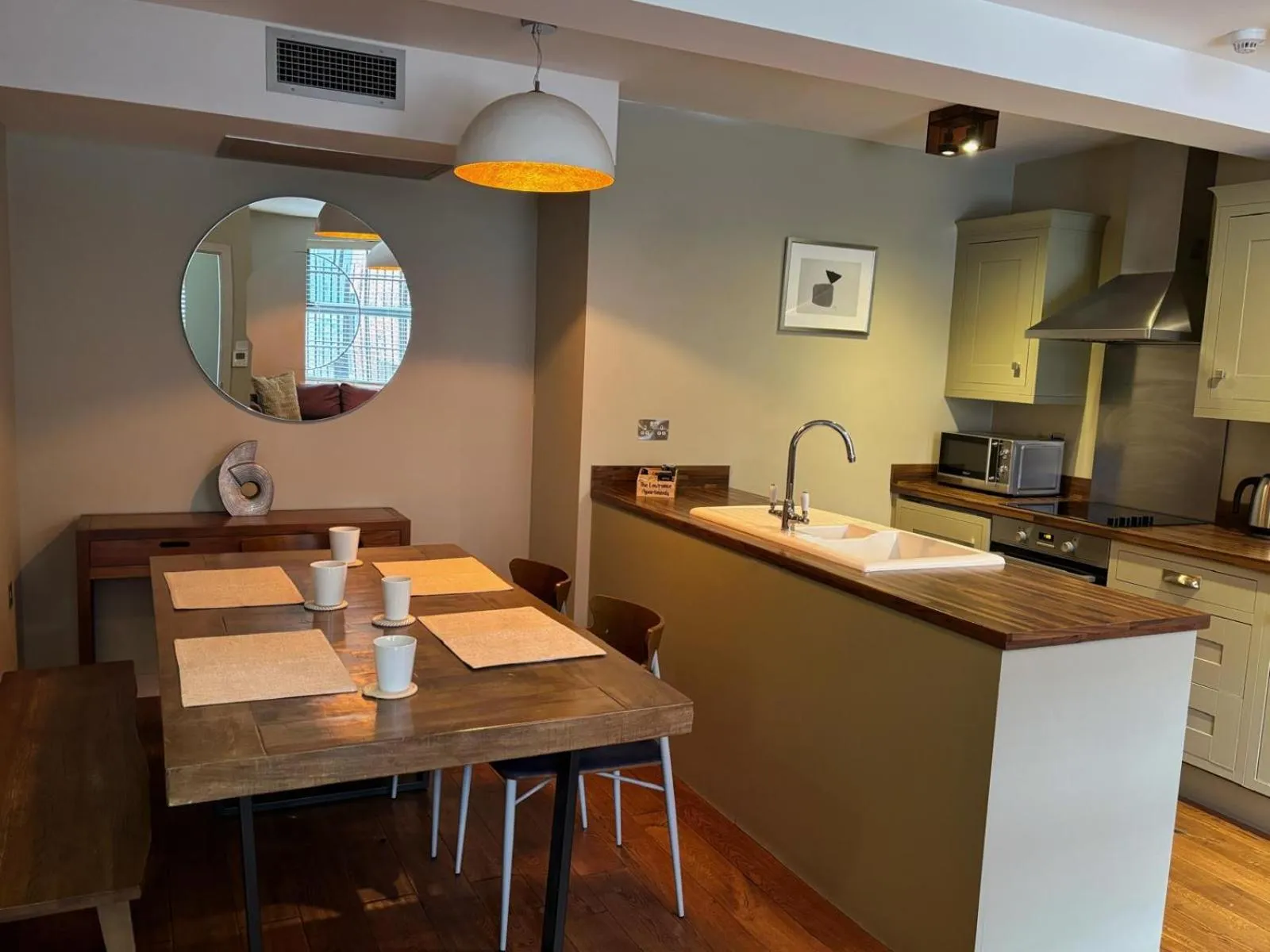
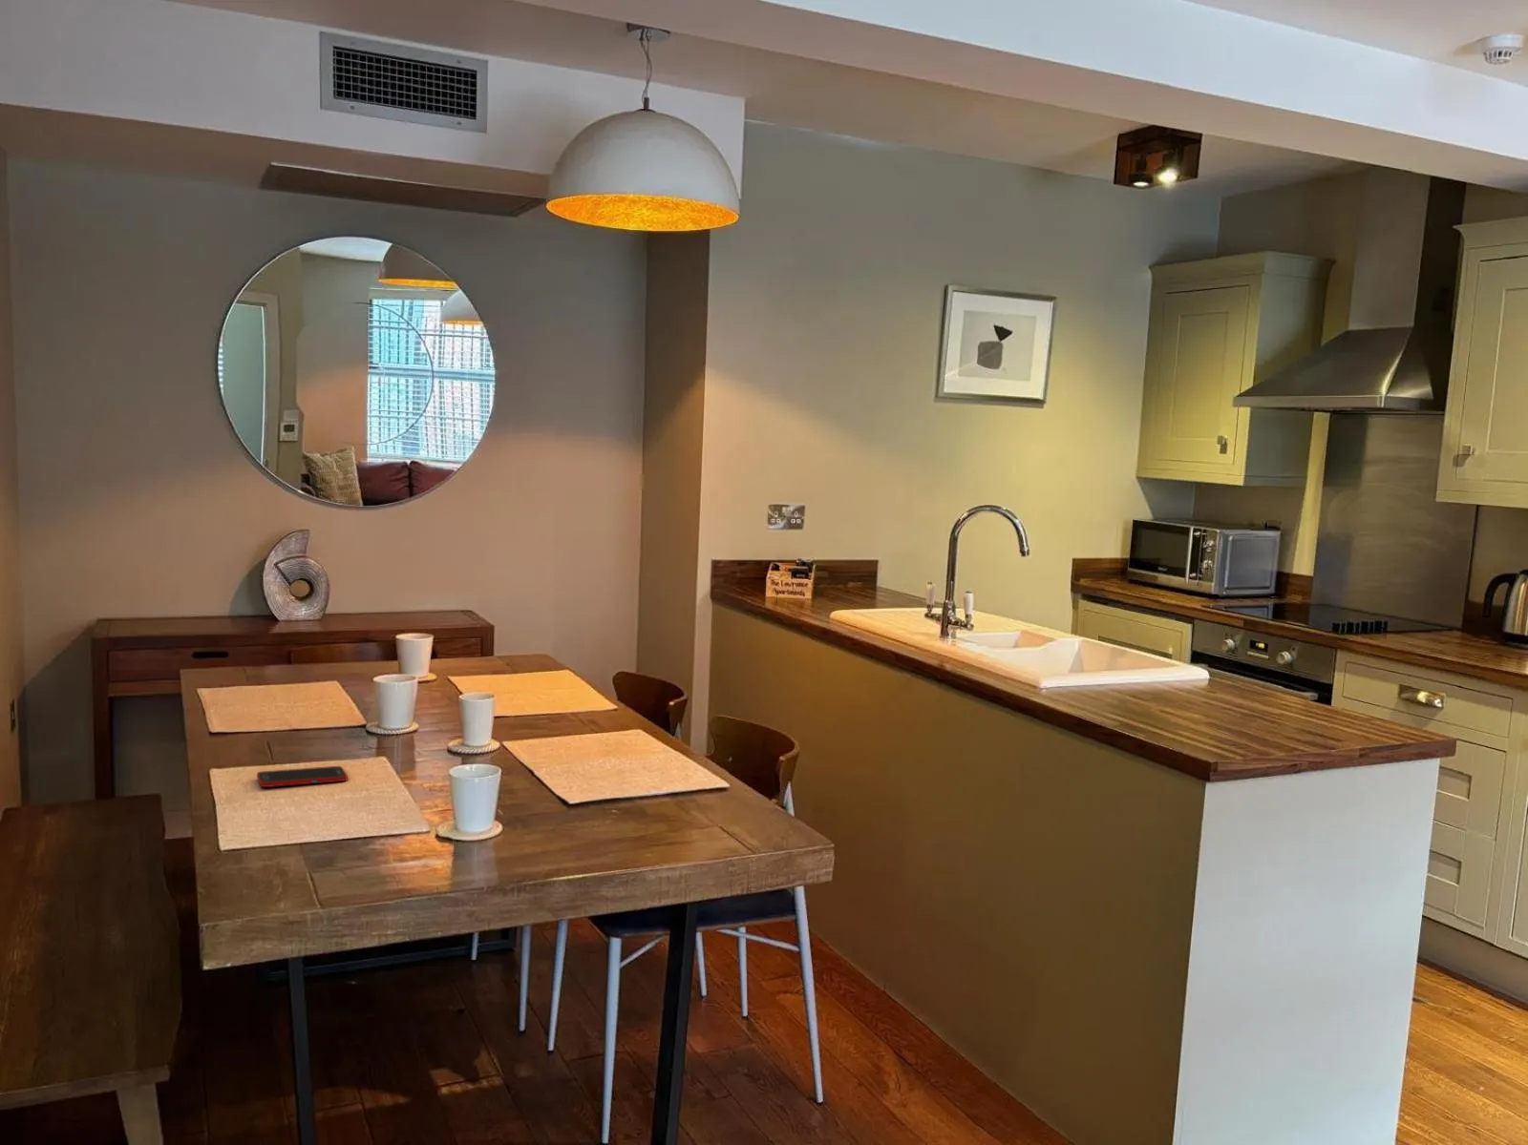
+ cell phone [256,765,349,788]
